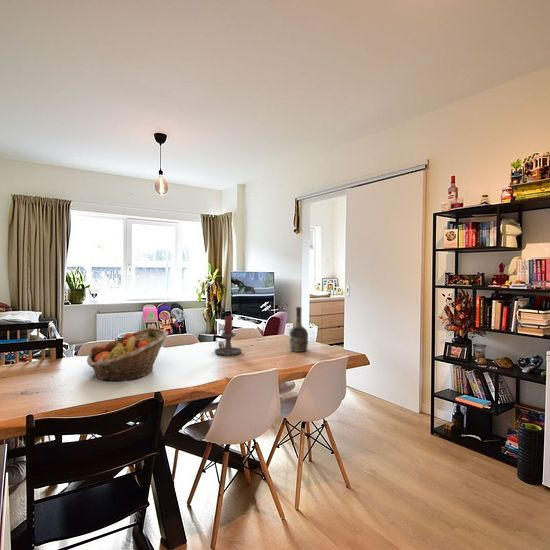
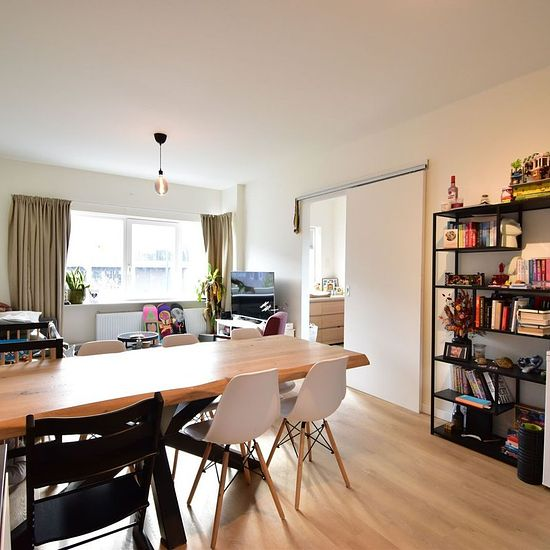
- fruit basket [86,327,169,382]
- candle holder [214,315,243,357]
- cognac bottle [288,306,309,353]
